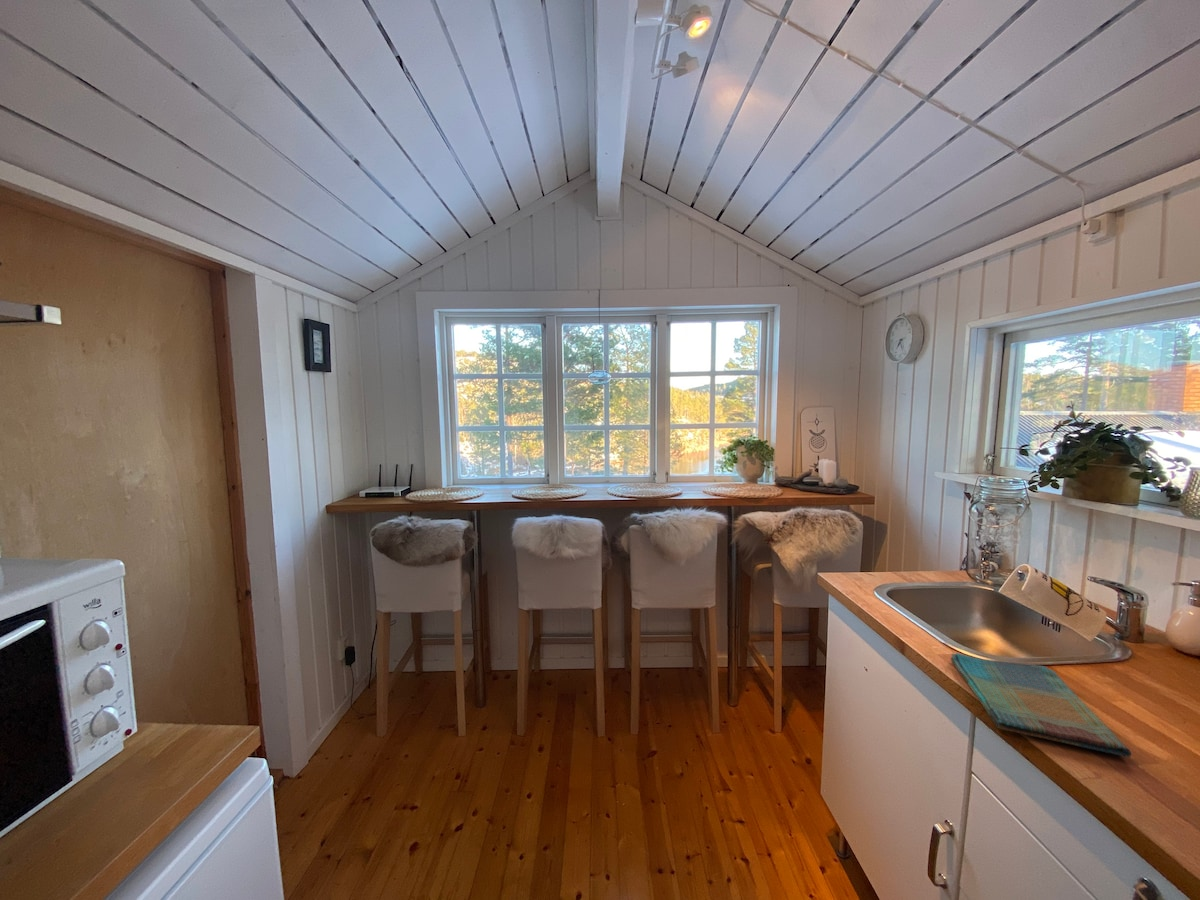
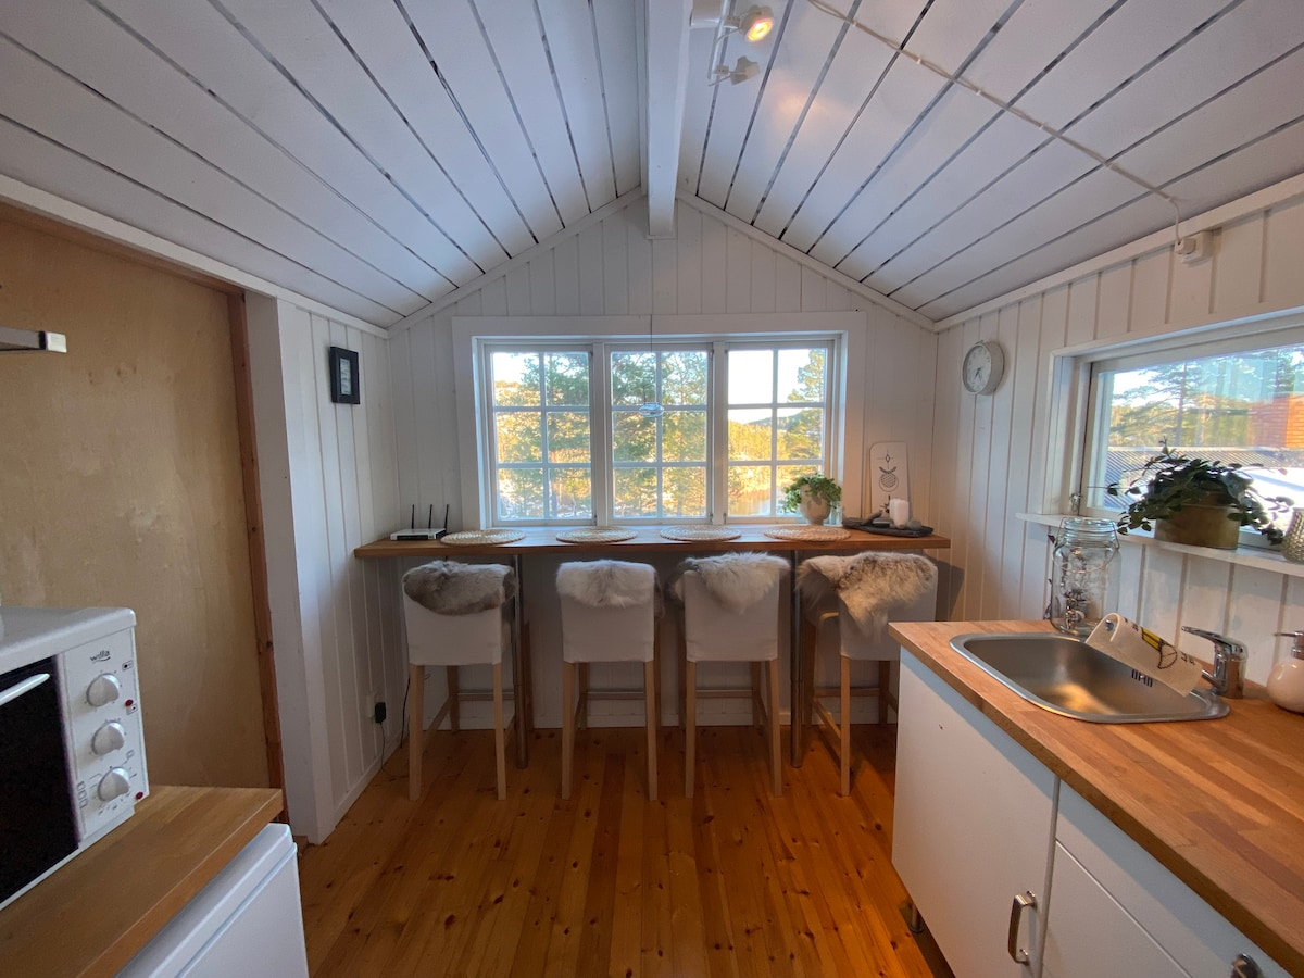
- dish towel [949,652,1132,758]
